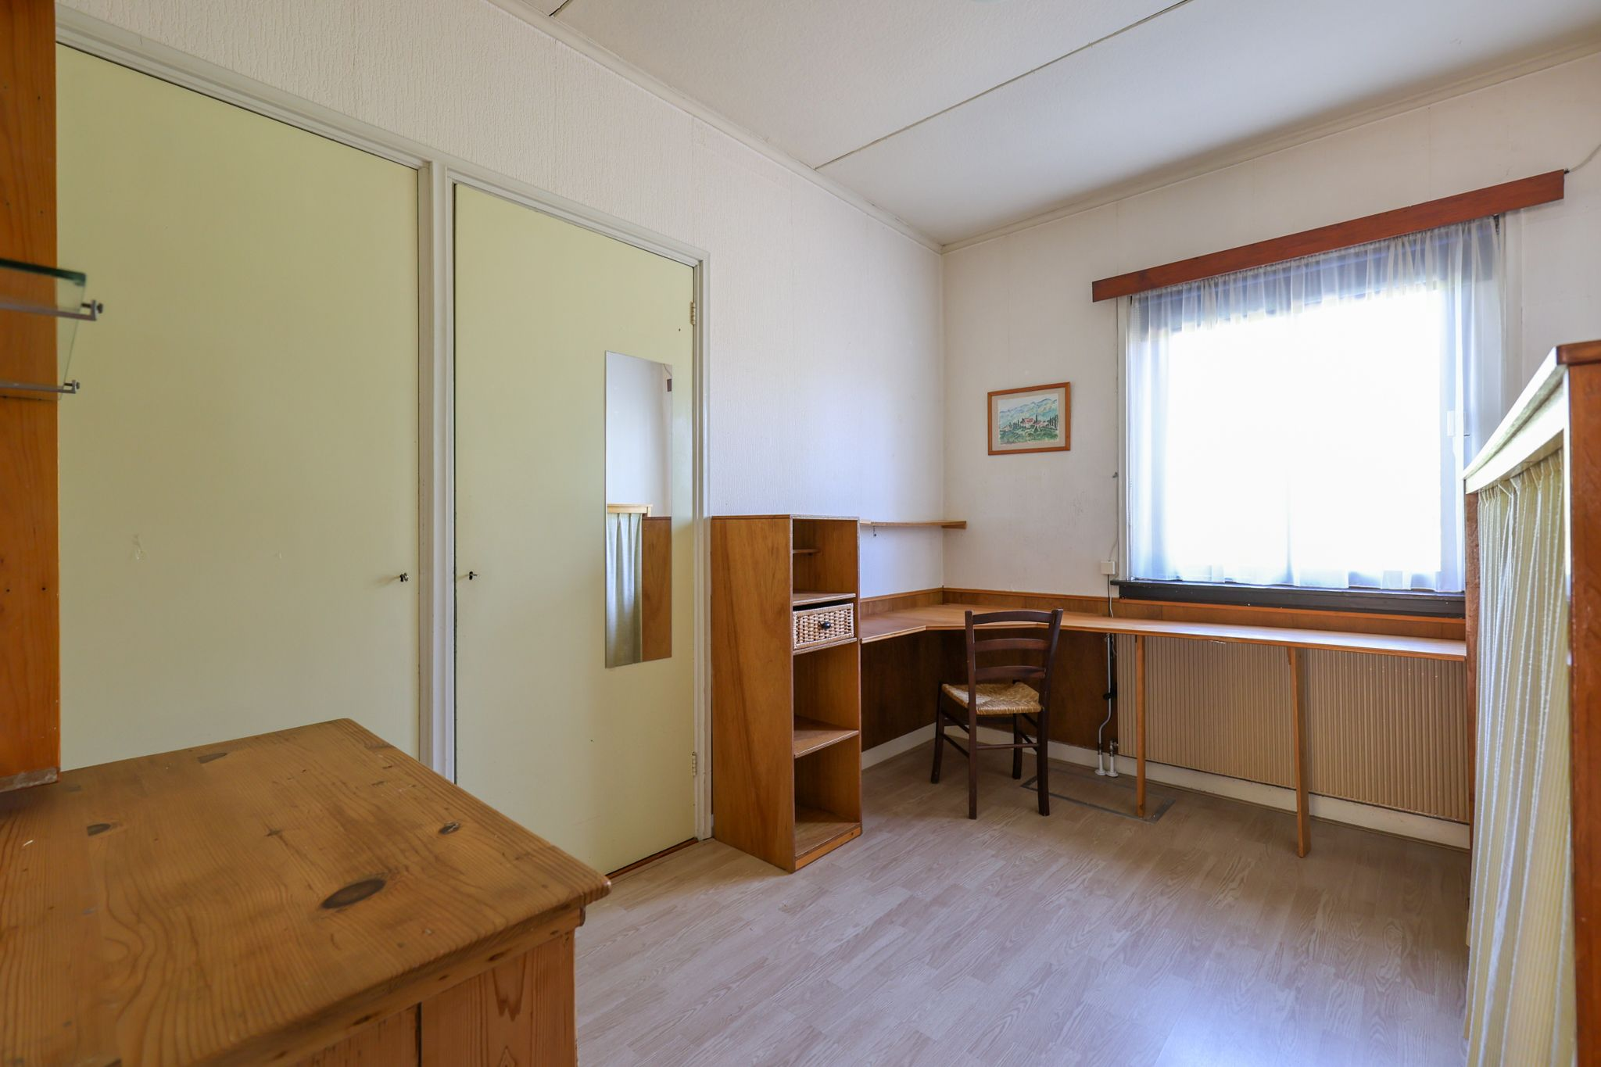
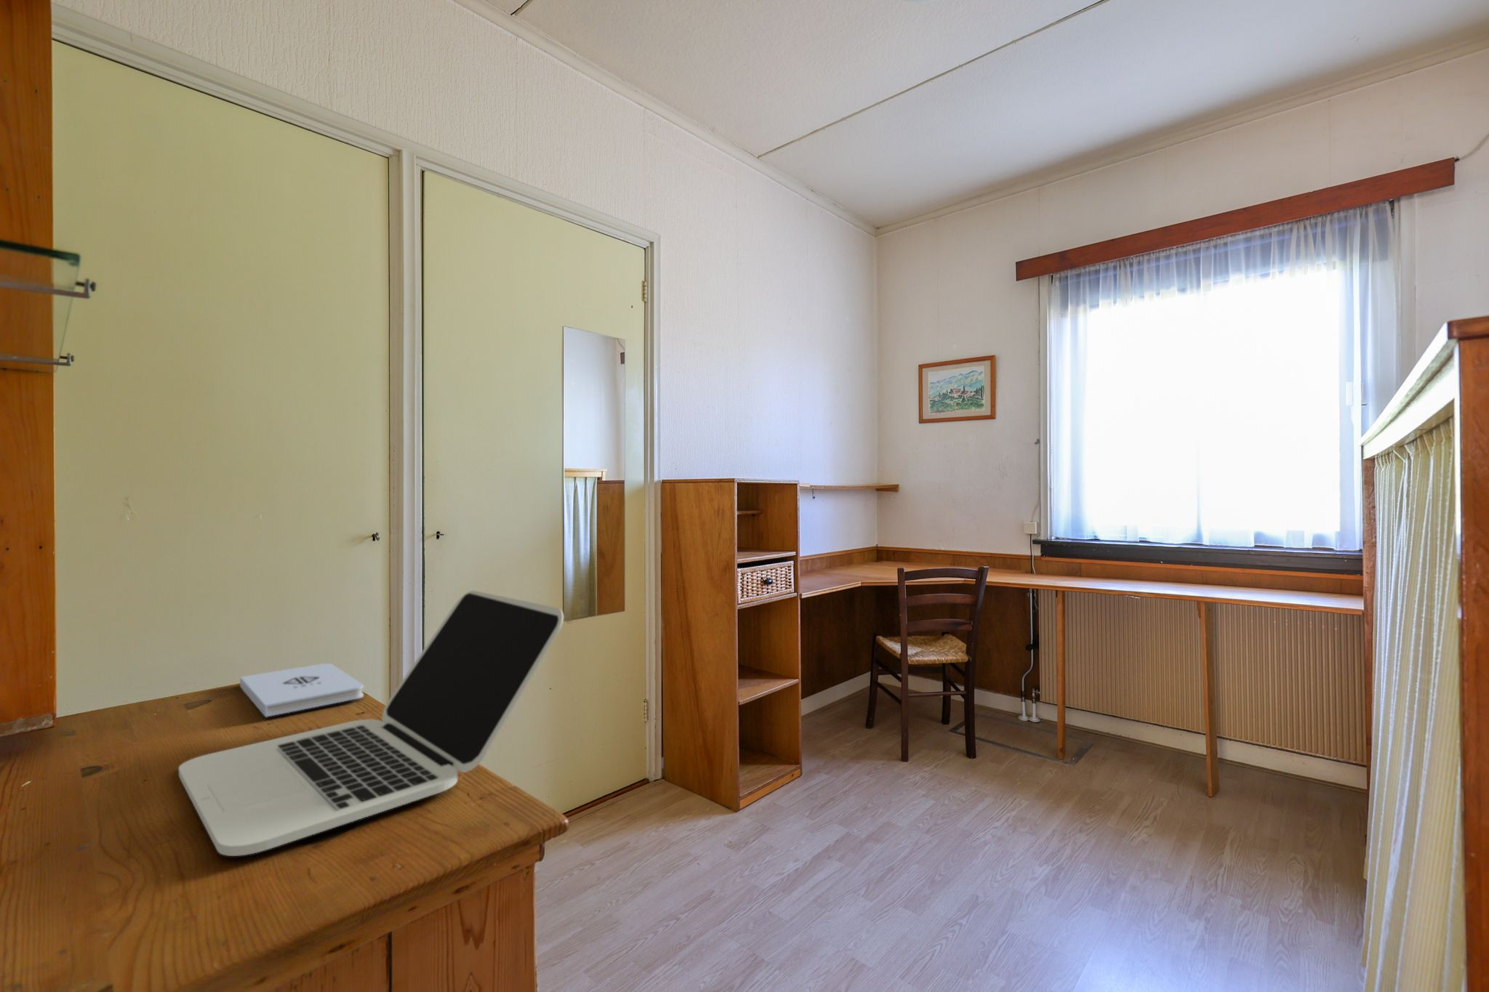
+ laptop [178,590,565,857]
+ notepad [239,663,364,719]
